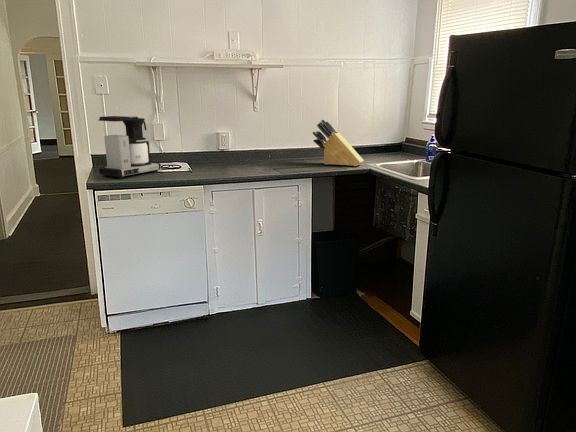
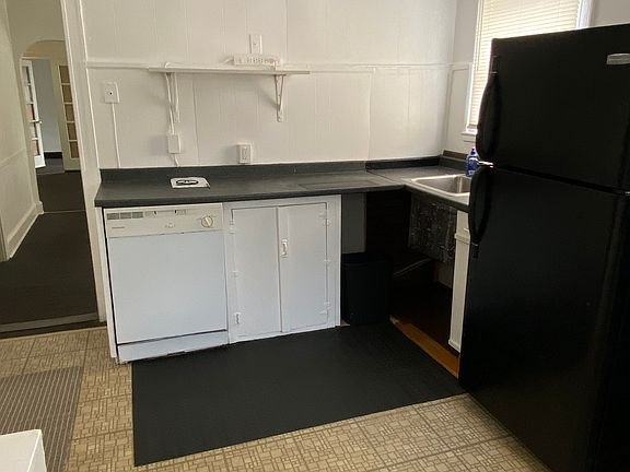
- knife block [312,119,365,167]
- coffee maker [98,115,162,179]
